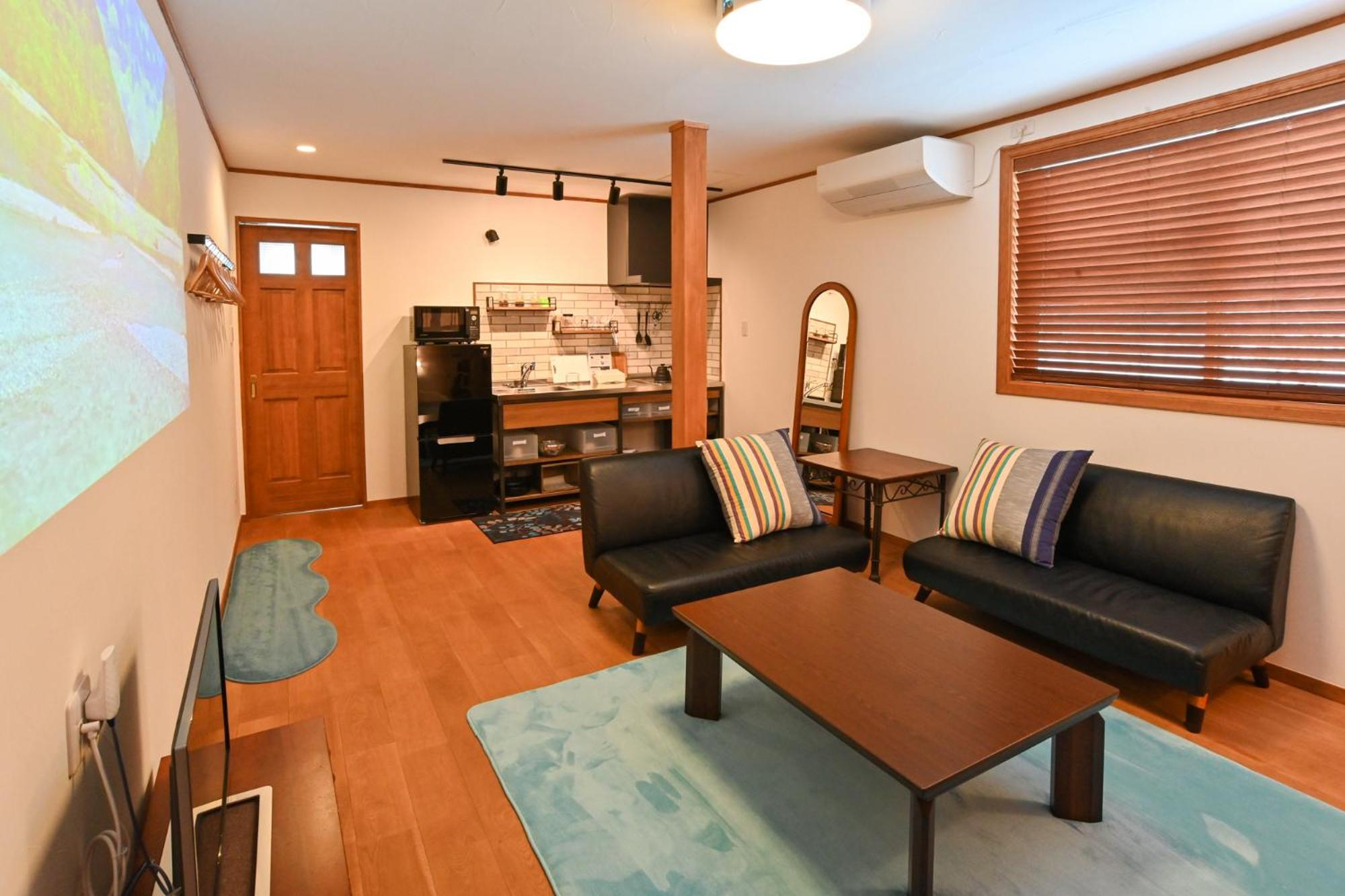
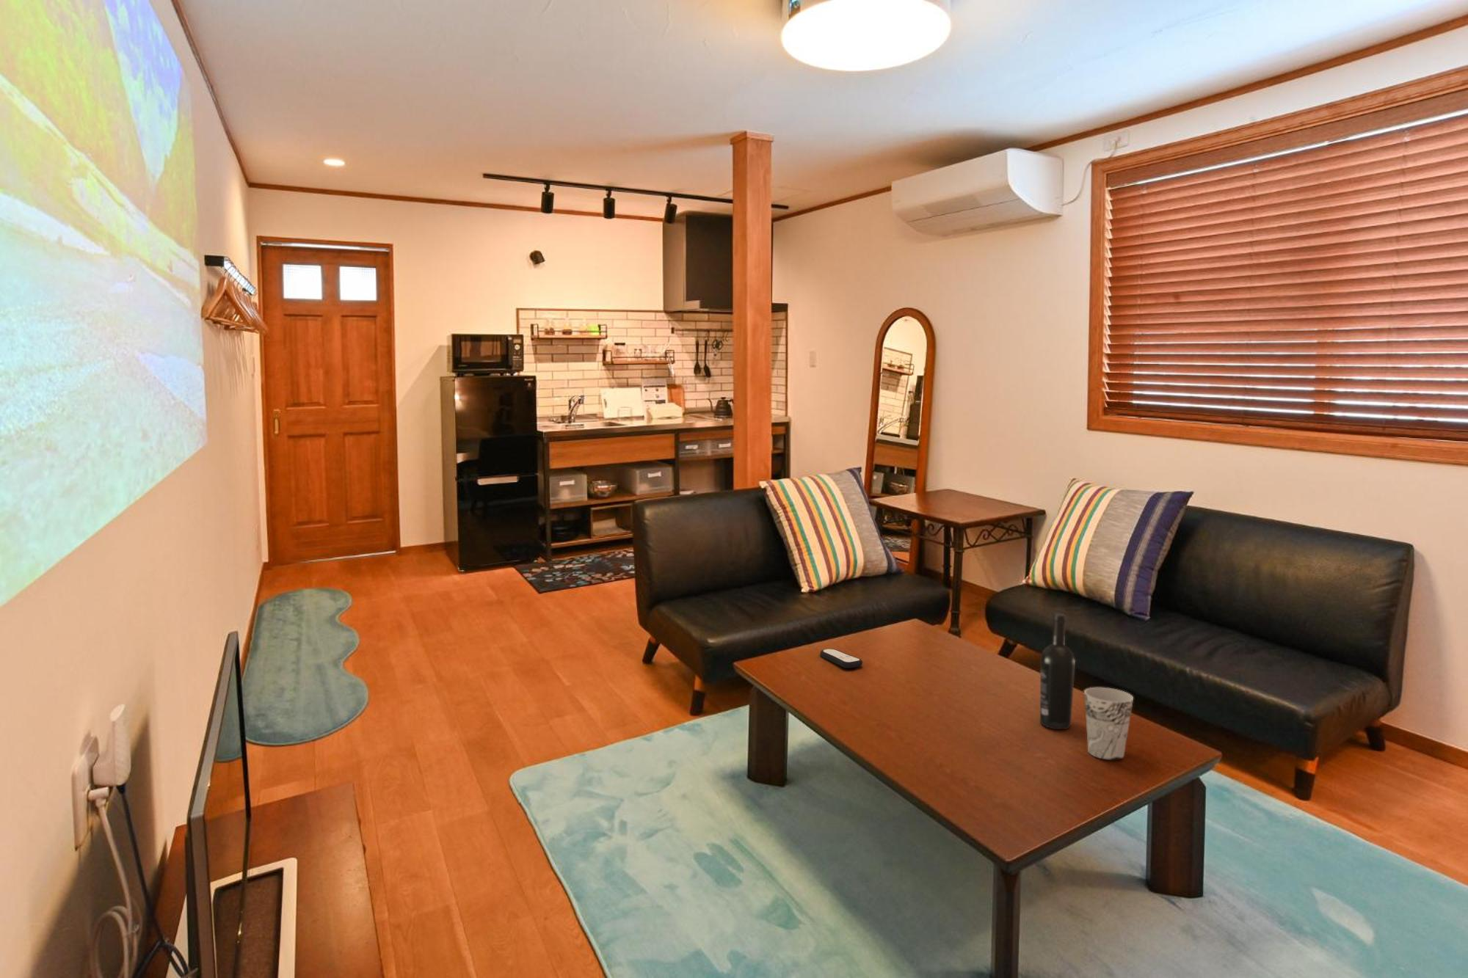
+ cup [1084,687,1134,761]
+ remote control [820,648,863,669]
+ wine bottle [1039,612,1076,730]
